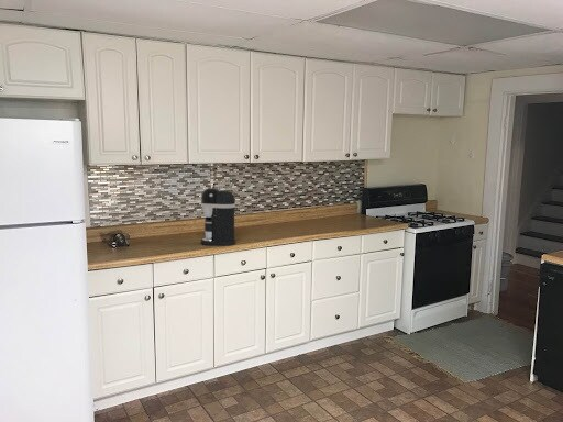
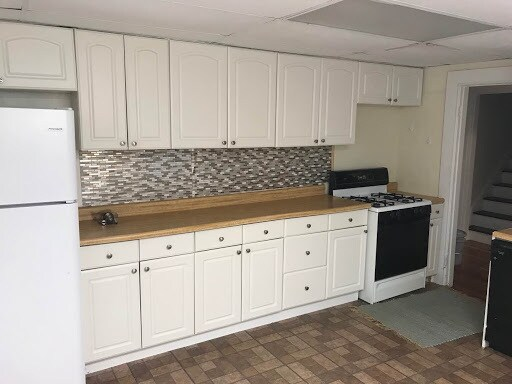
- coffee maker [200,187,236,247]
